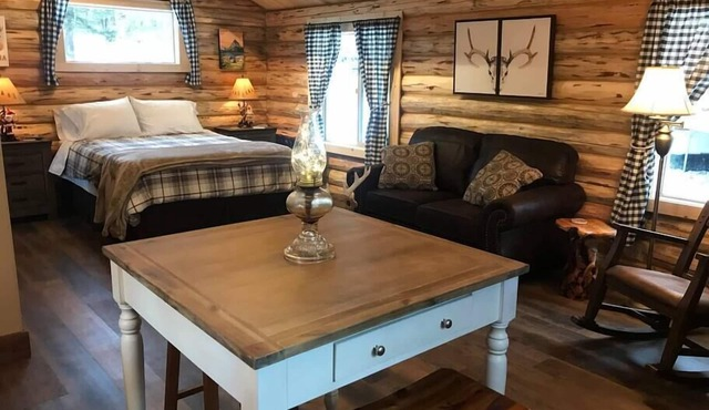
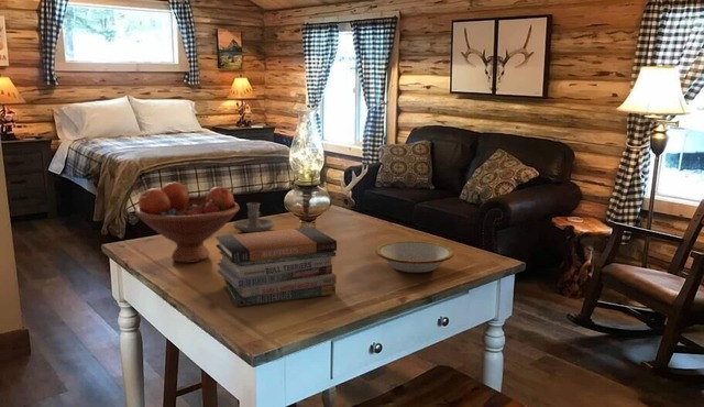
+ candle holder [232,201,276,233]
+ bowl [374,240,455,274]
+ fruit bowl [134,182,241,264]
+ book stack [215,226,338,308]
